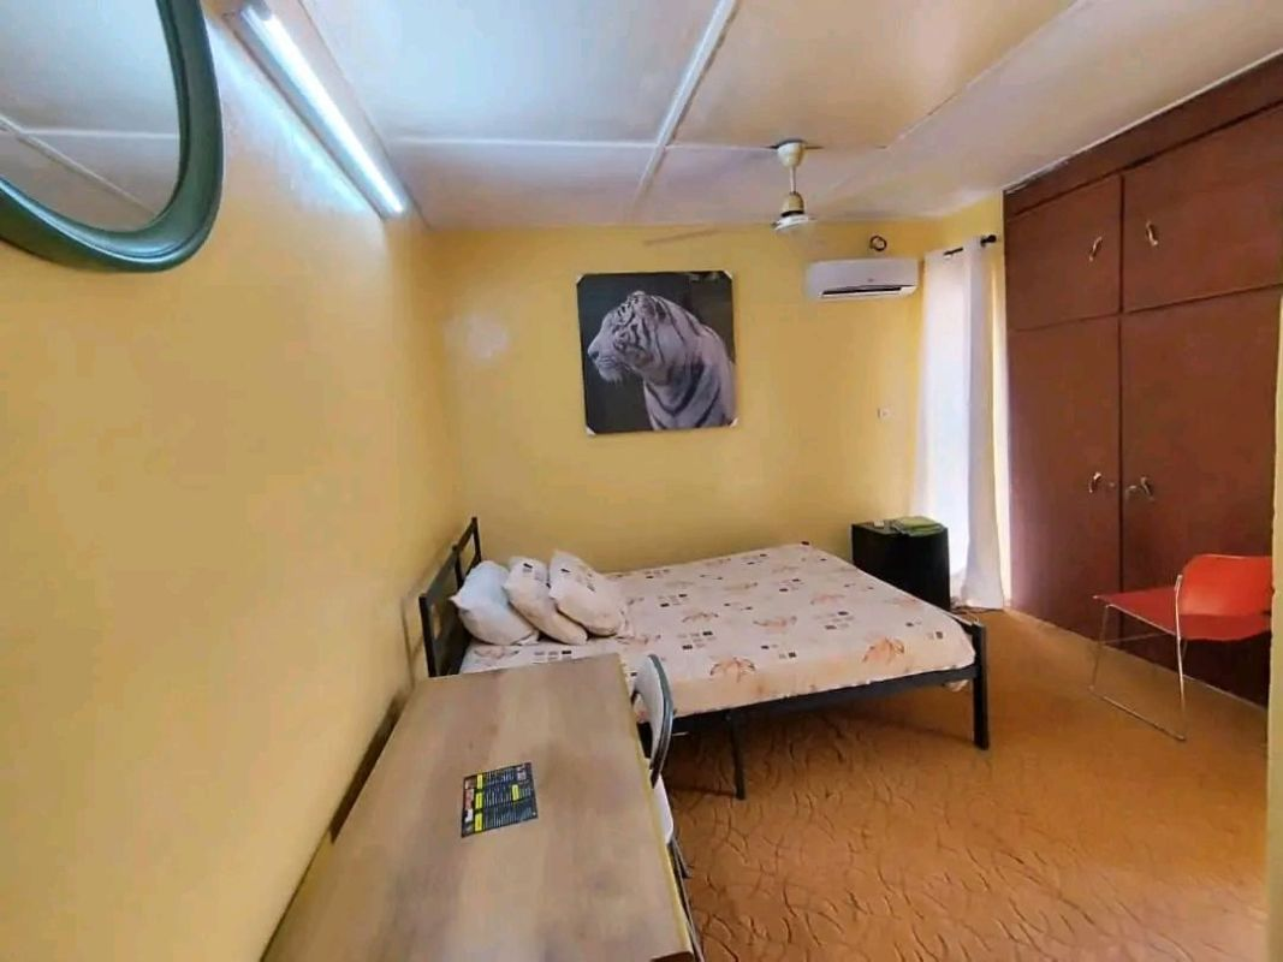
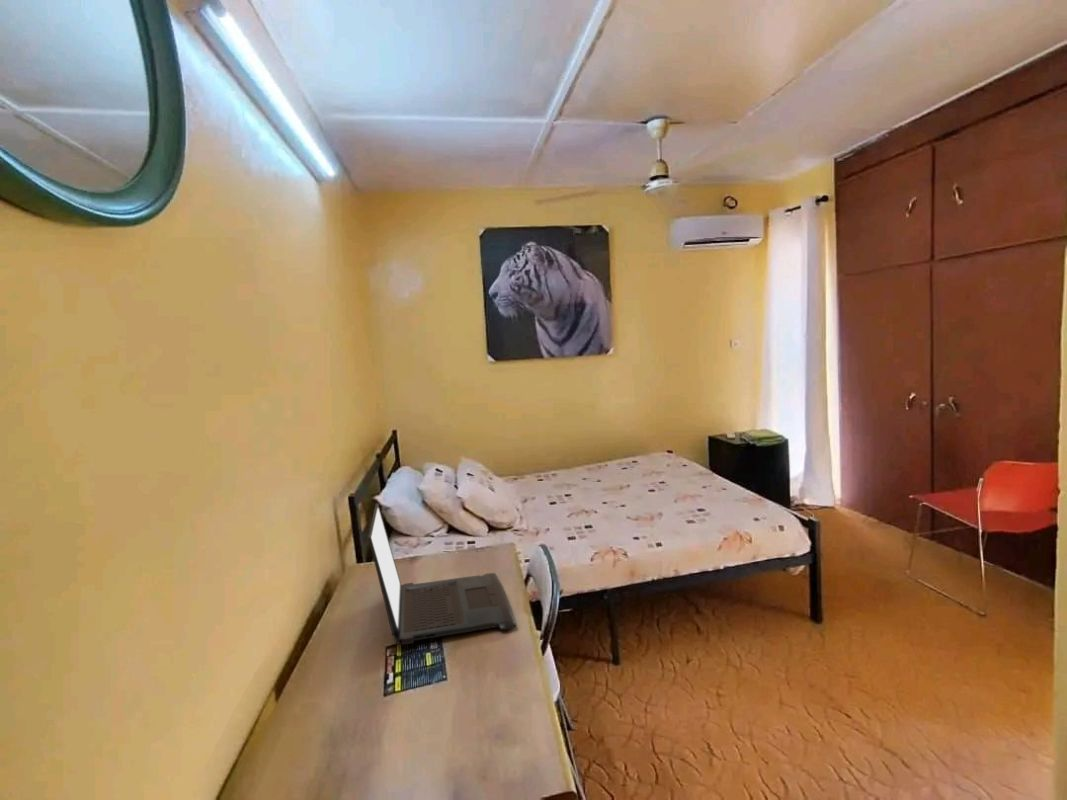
+ laptop [367,502,517,645]
